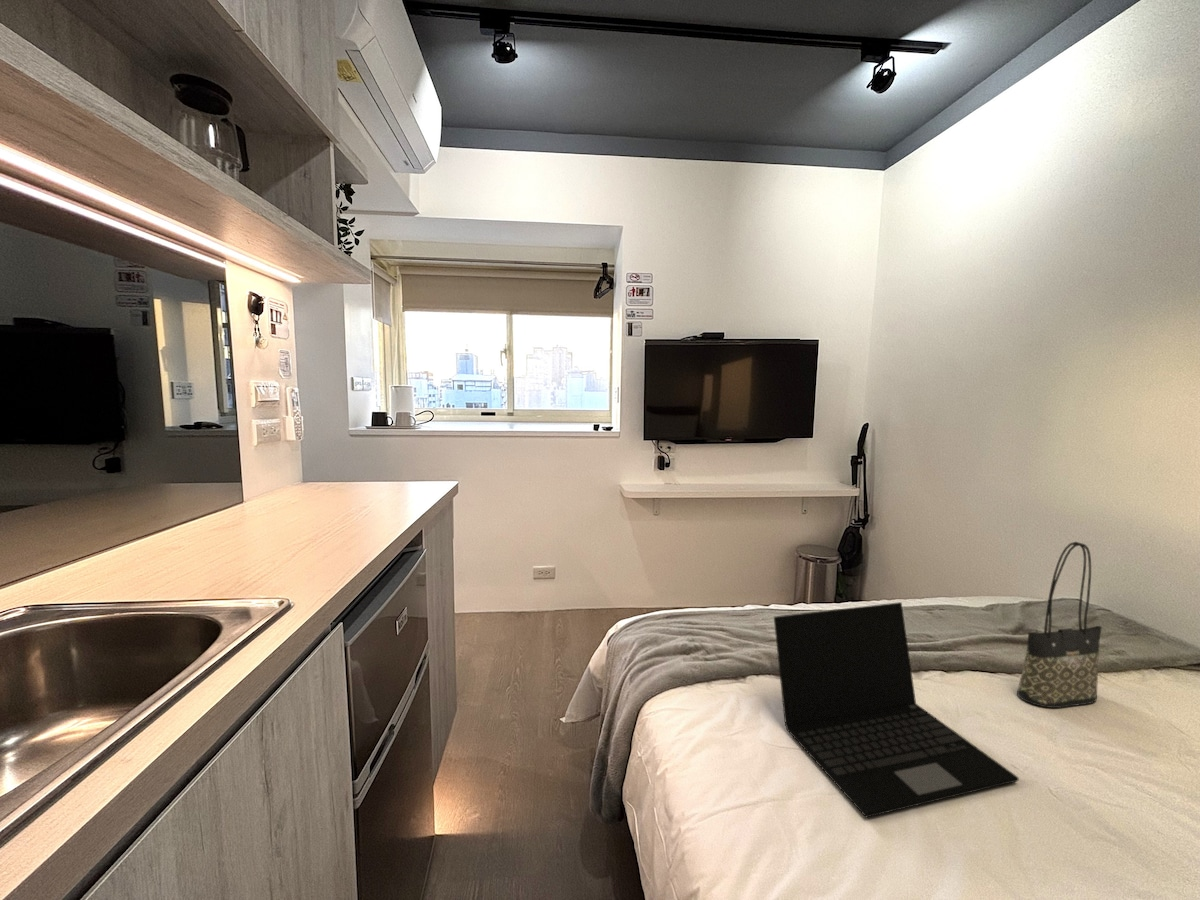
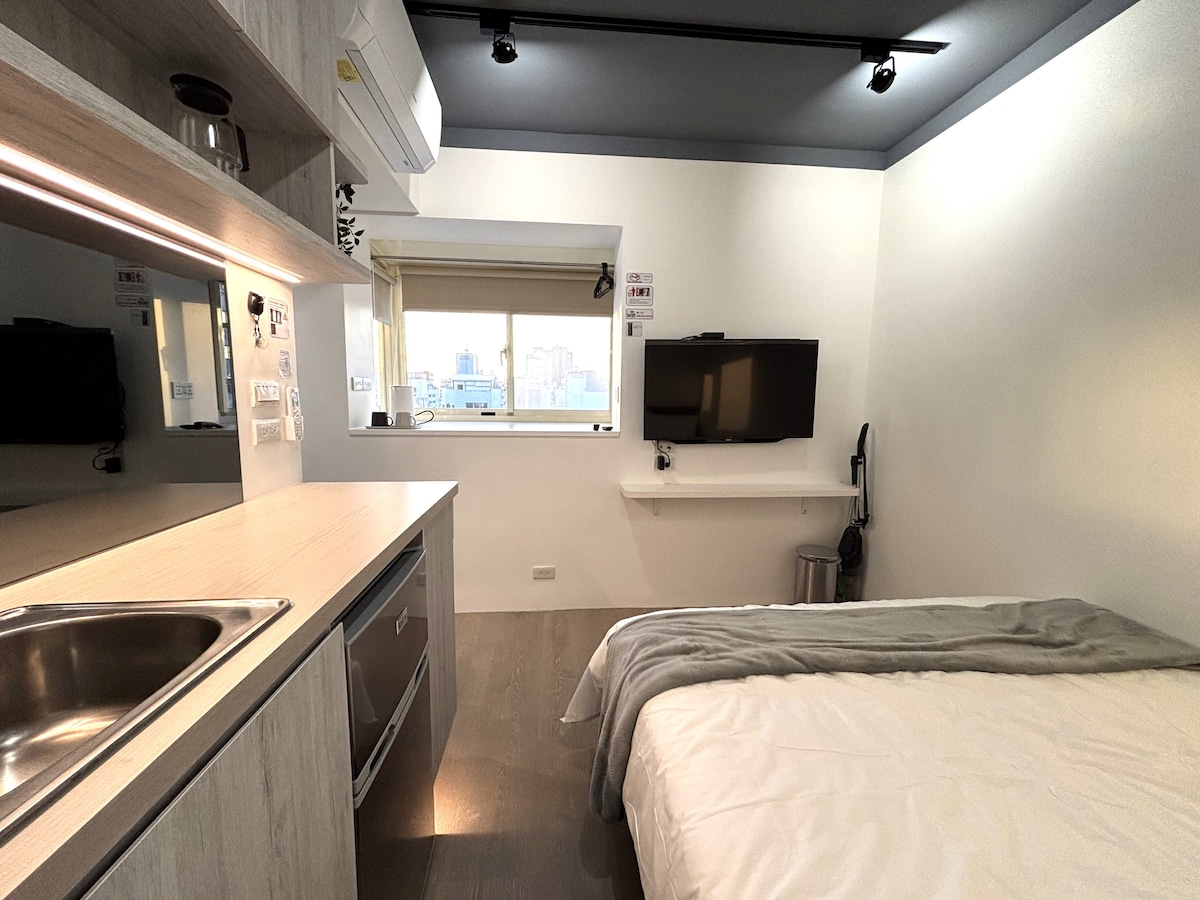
- tote bag [1016,541,1103,709]
- laptop [773,601,1020,819]
